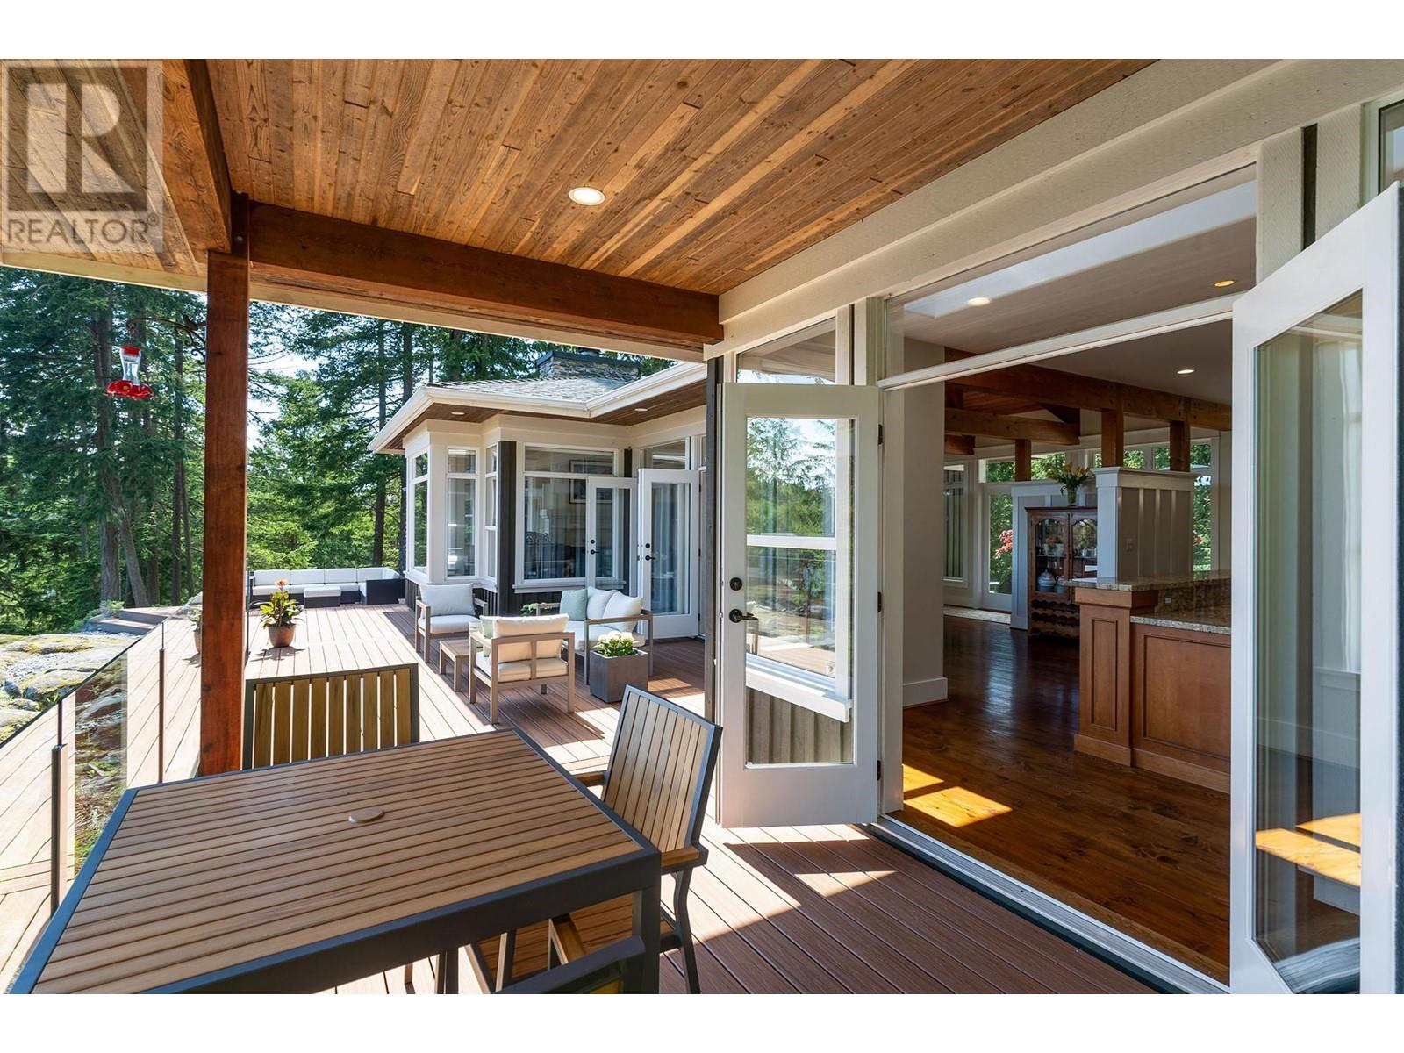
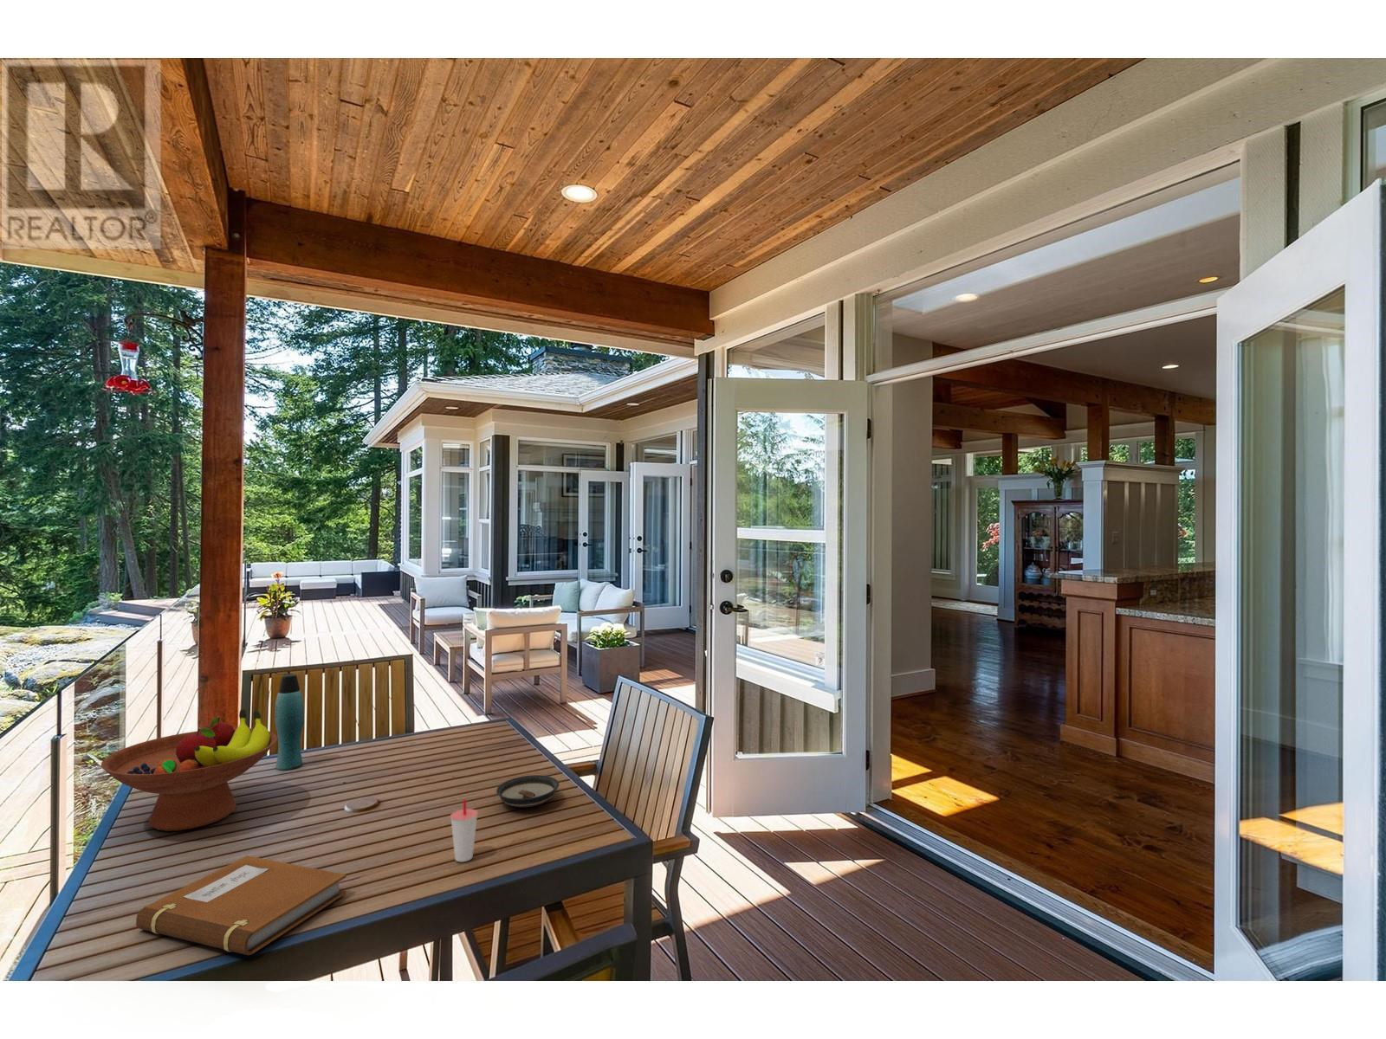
+ fruit bowl [100,708,278,832]
+ bottle [274,672,304,772]
+ notebook [135,855,347,956]
+ saucer [495,774,560,808]
+ cup [450,798,479,862]
